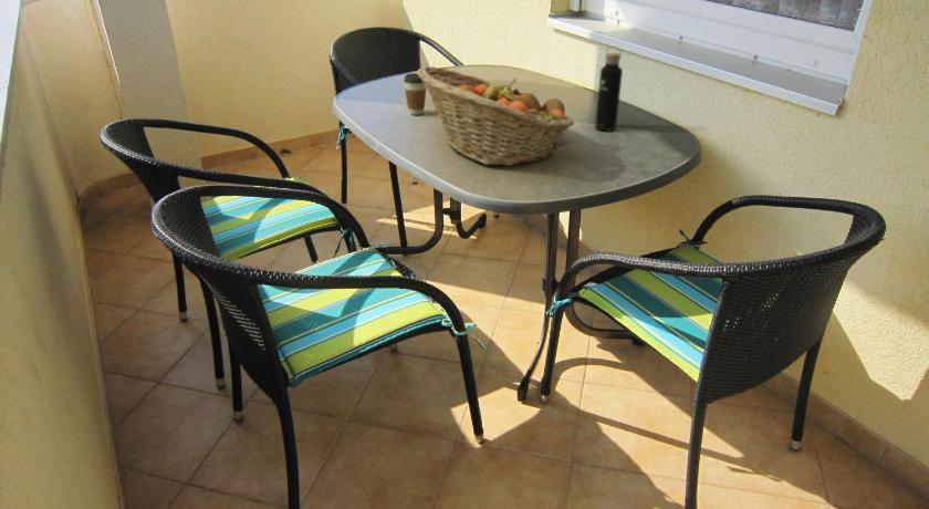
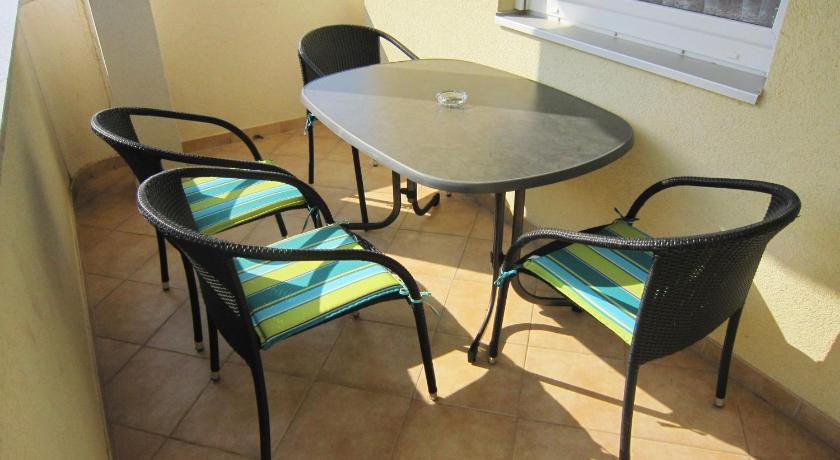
- water bottle [594,45,624,132]
- fruit basket [417,65,575,167]
- coffee cup [403,72,427,116]
